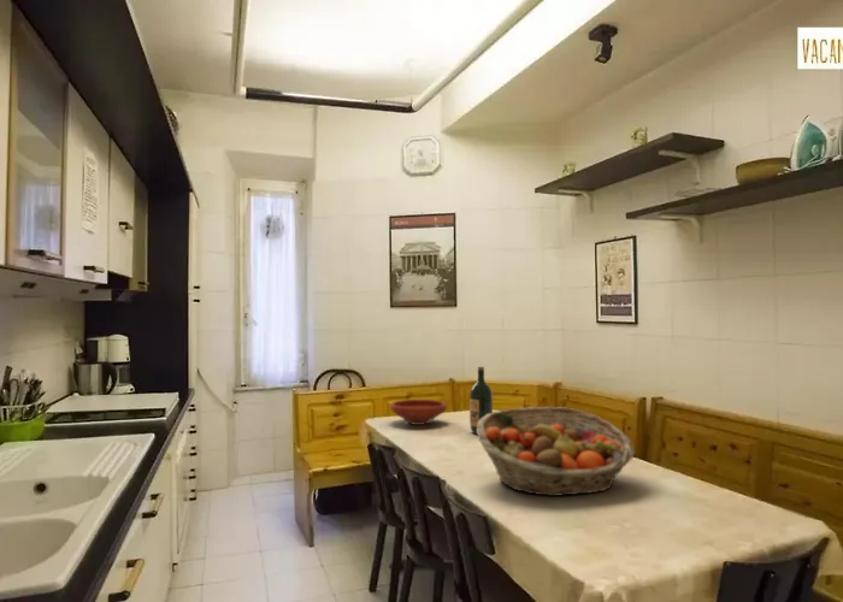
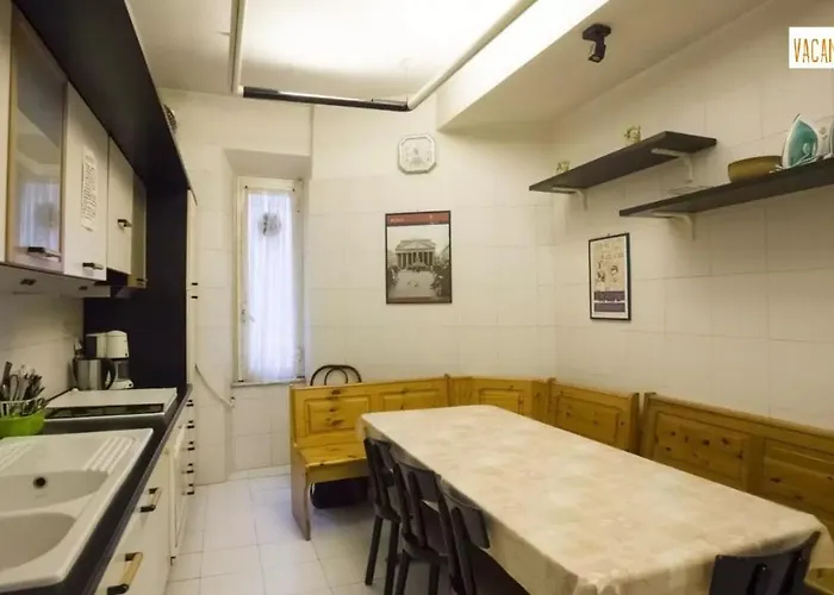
- wine bottle [468,366,494,435]
- bowl [389,399,448,426]
- fruit basket [477,406,636,497]
